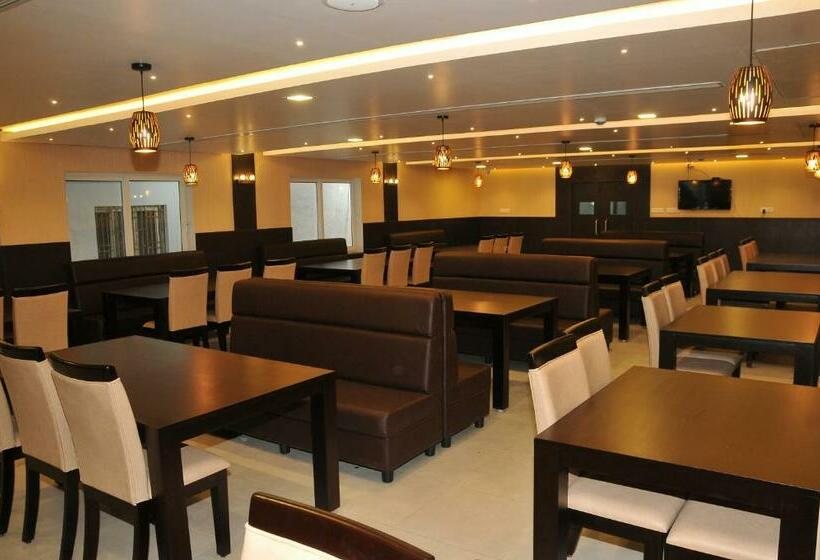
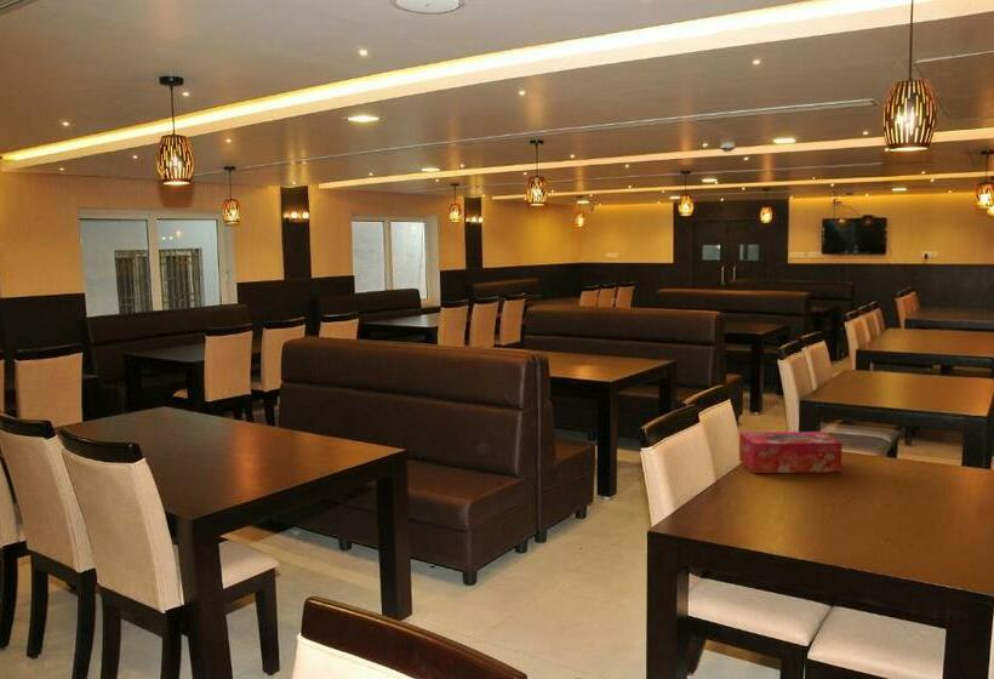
+ tissue box [738,430,844,474]
